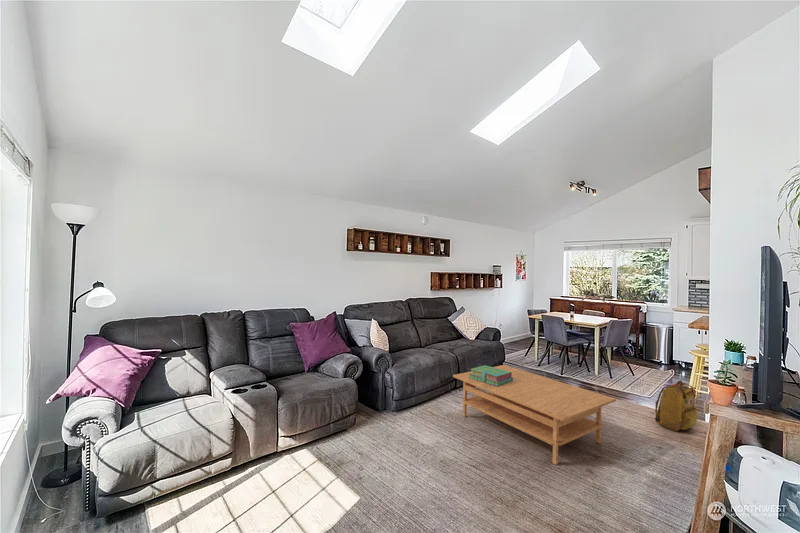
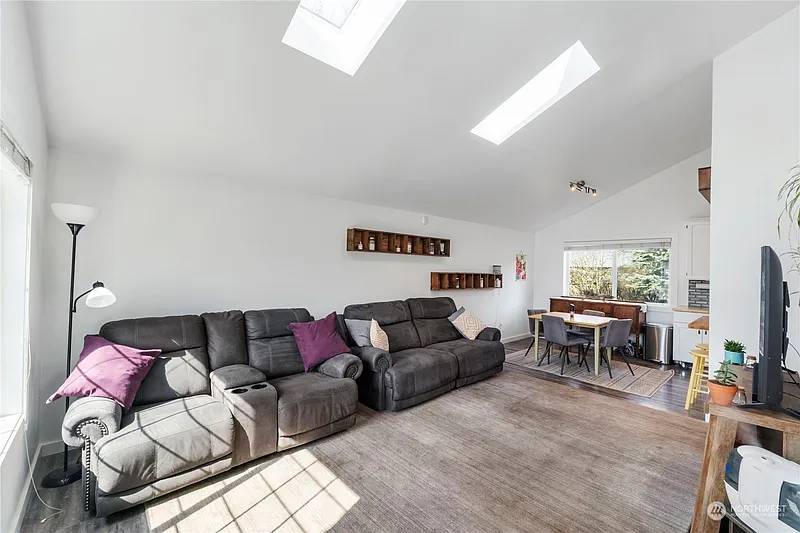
- backpack [654,379,698,432]
- stack of books [469,364,513,386]
- coffee table [452,364,617,465]
